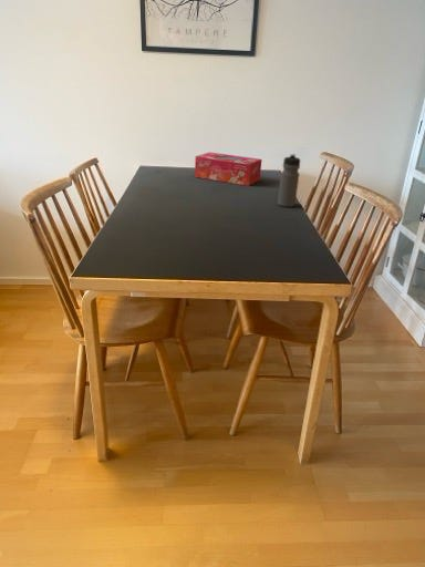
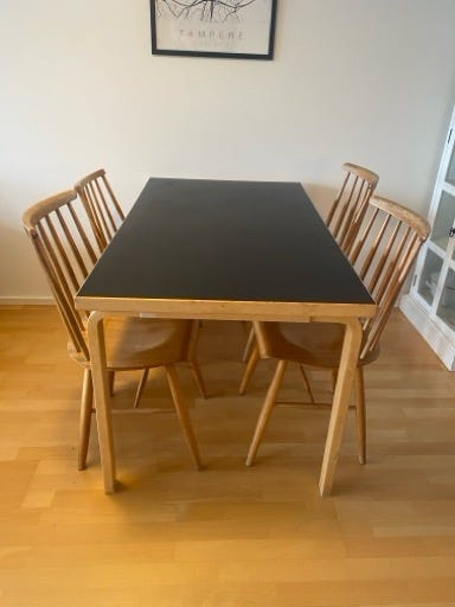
- tissue box [194,151,262,187]
- water bottle [277,153,301,208]
